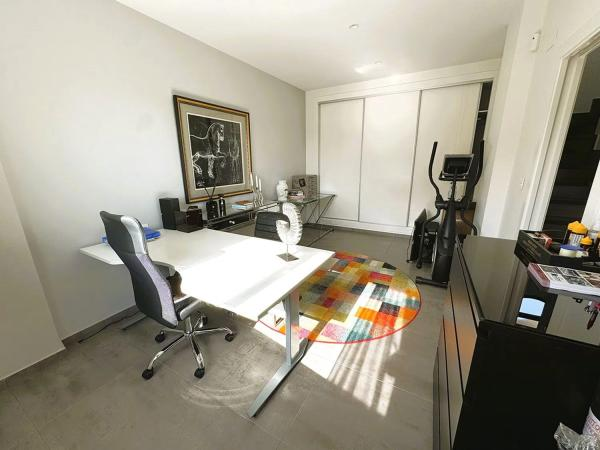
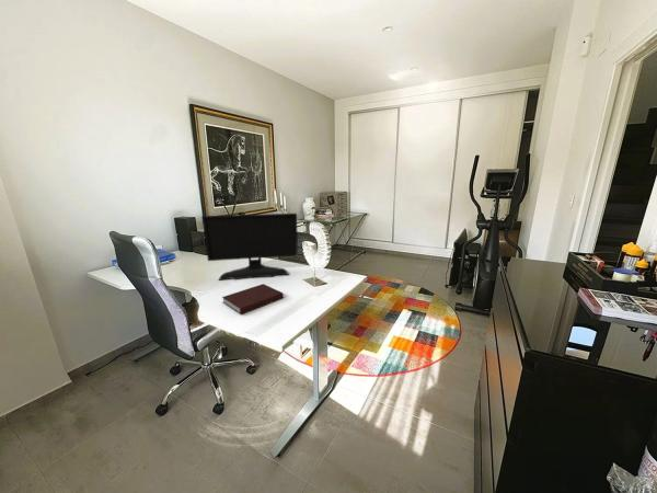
+ notebook [221,283,285,316]
+ computer monitor [201,213,299,282]
